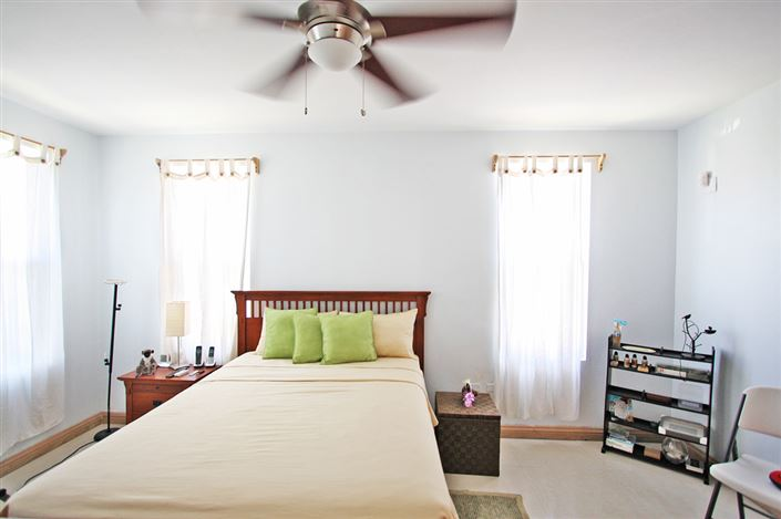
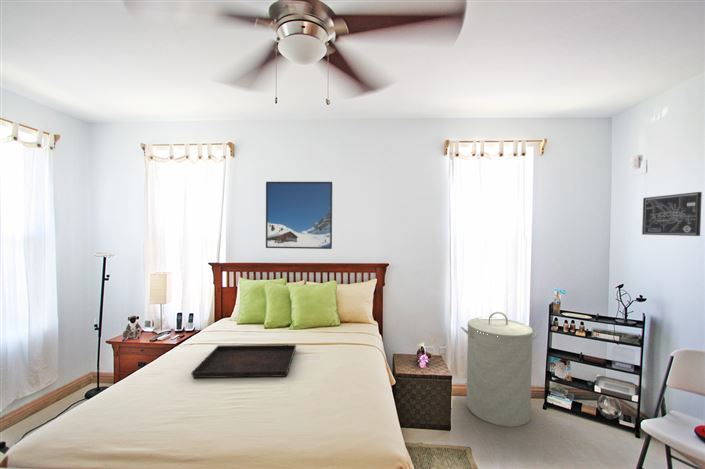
+ wall art [641,191,703,237]
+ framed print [265,181,333,250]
+ laundry hamper [460,311,539,428]
+ serving tray [190,344,297,379]
